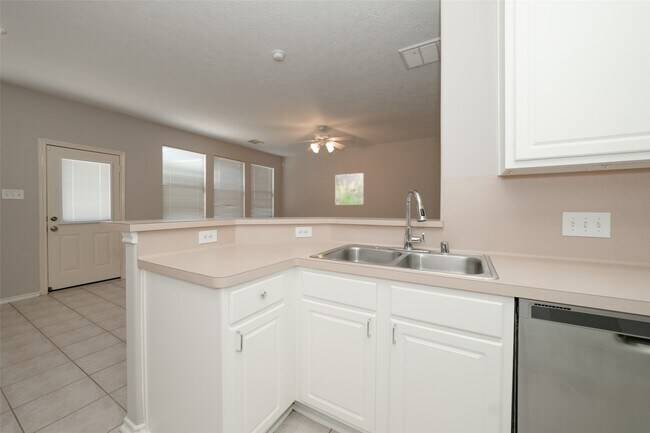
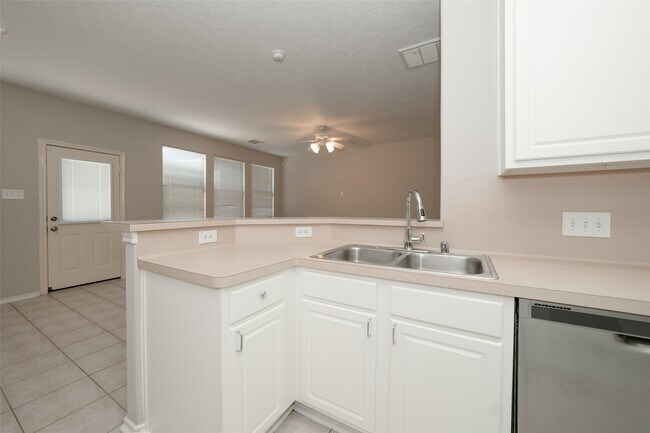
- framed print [334,172,364,206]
